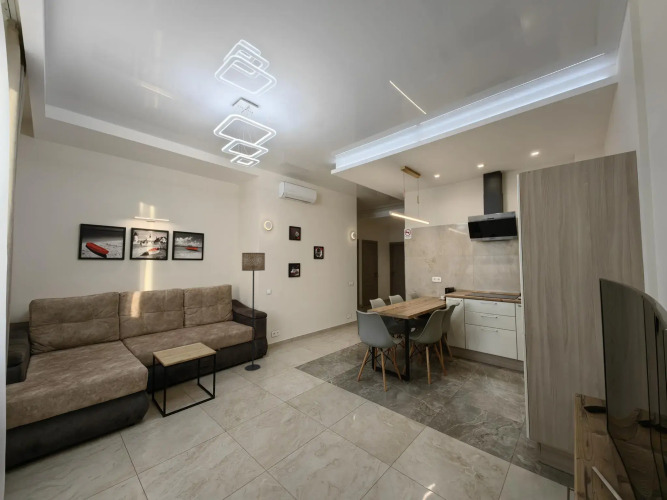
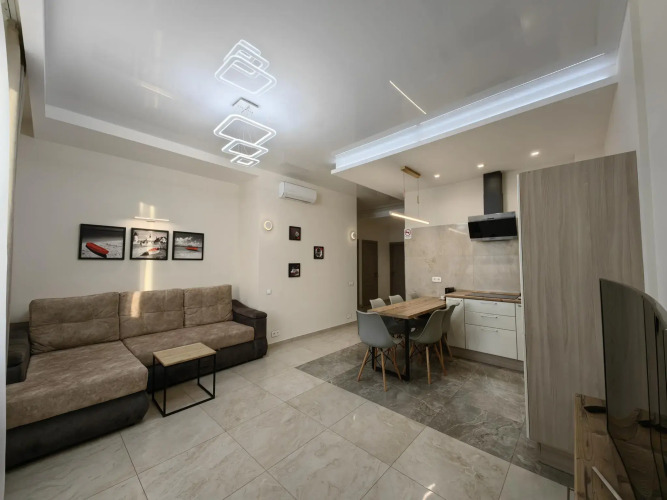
- floor lamp [241,252,266,372]
